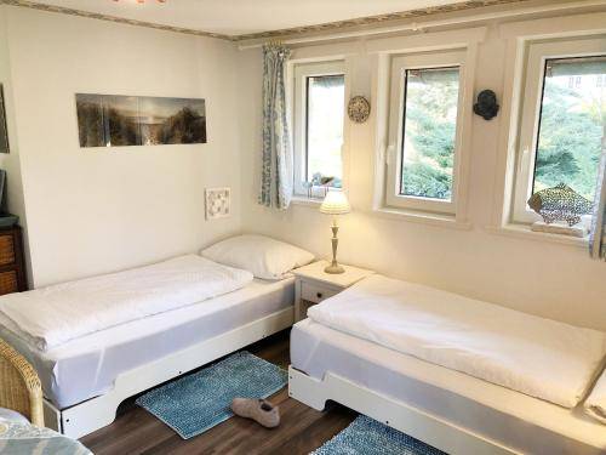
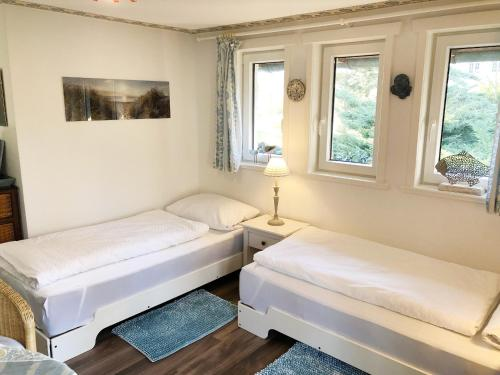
- wall ornament [202,186,231,221]
- shoe [229,397,281,428]
